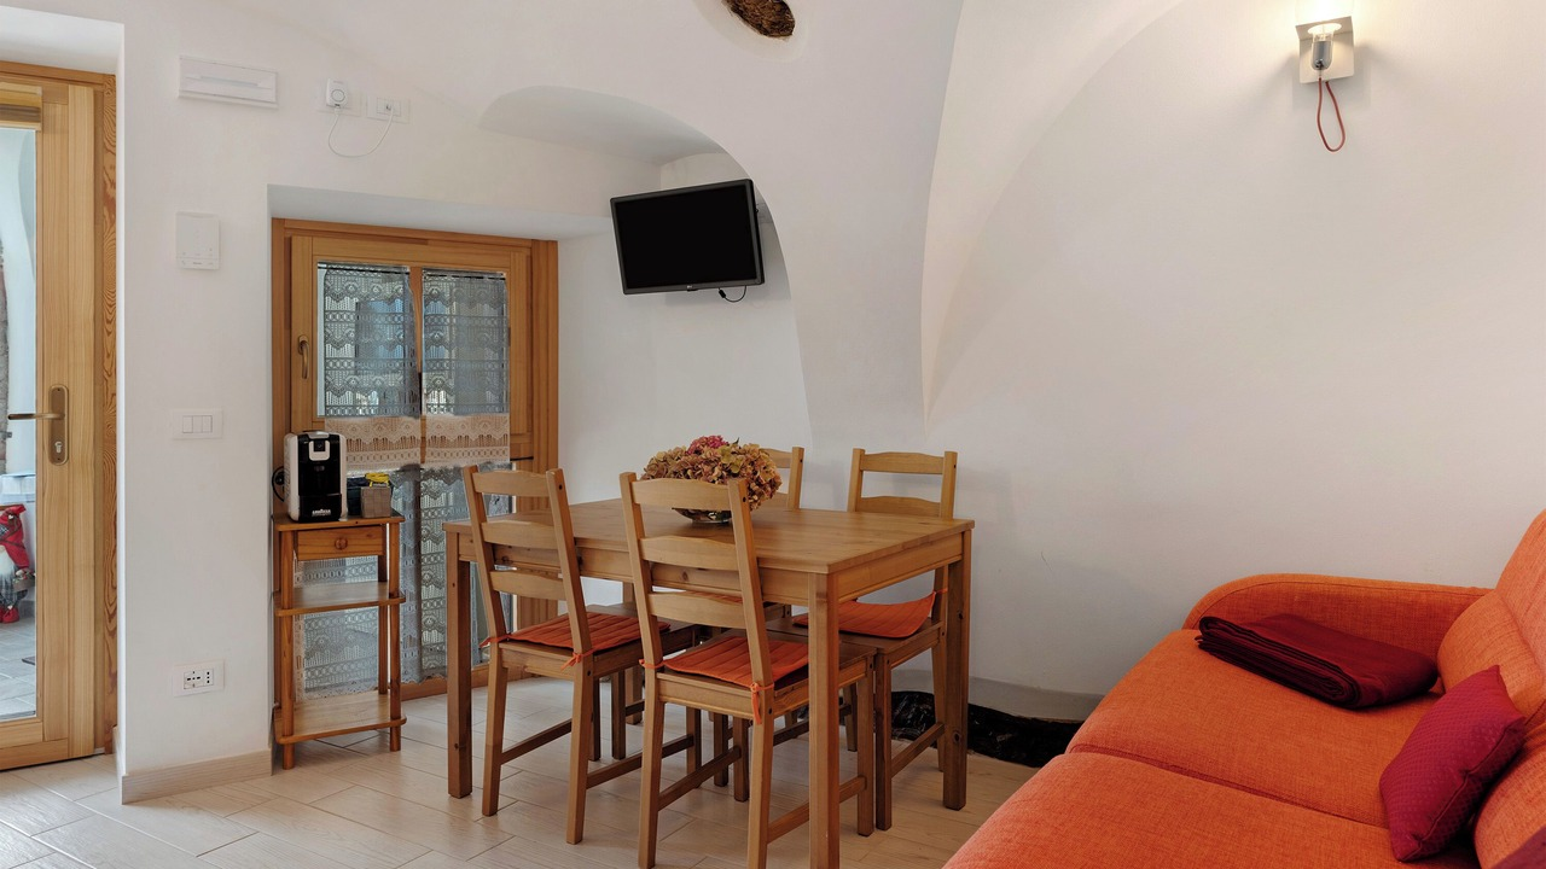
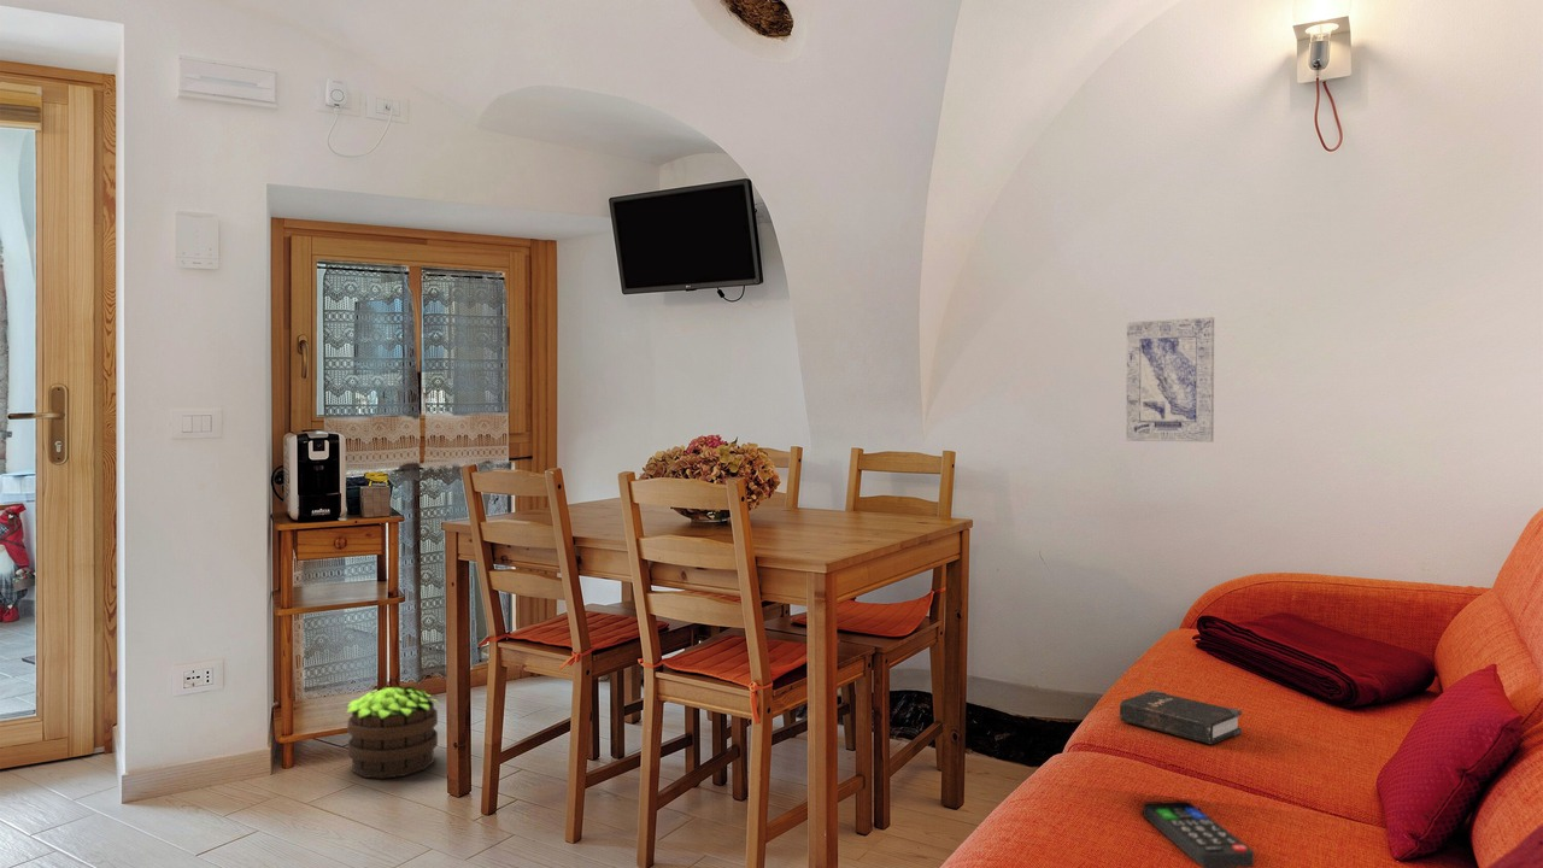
+ wall art [1125,316,1215,444]
+ remote control [1142,799,1255,868]
+ potted plant [346,685,440,780]
+ hardback book [1119,690,1243,745]
